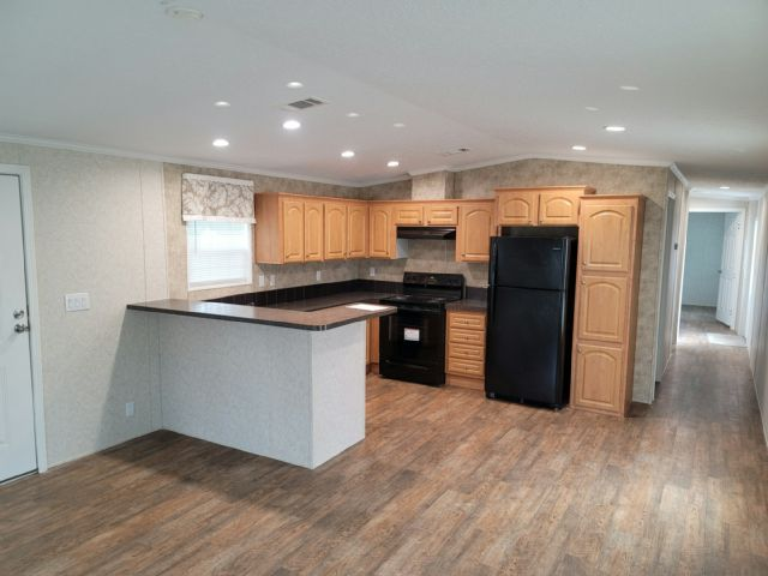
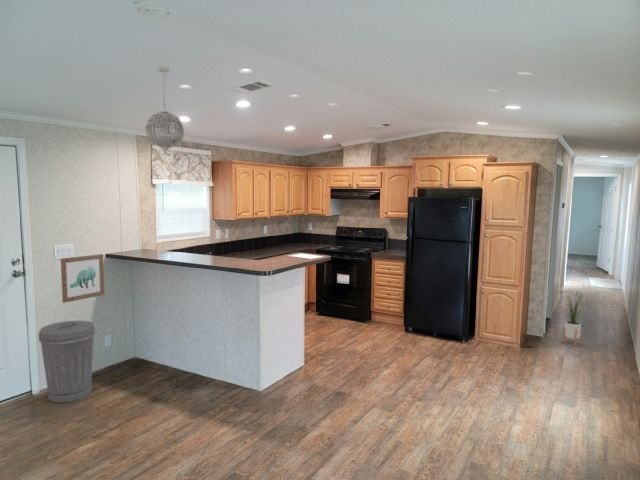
+ house plant [557,289,587,347]
+ trash can [37,320,97,404]
+ wall art [60,253,105,304]
+ pendant light [144,65,185,155]
